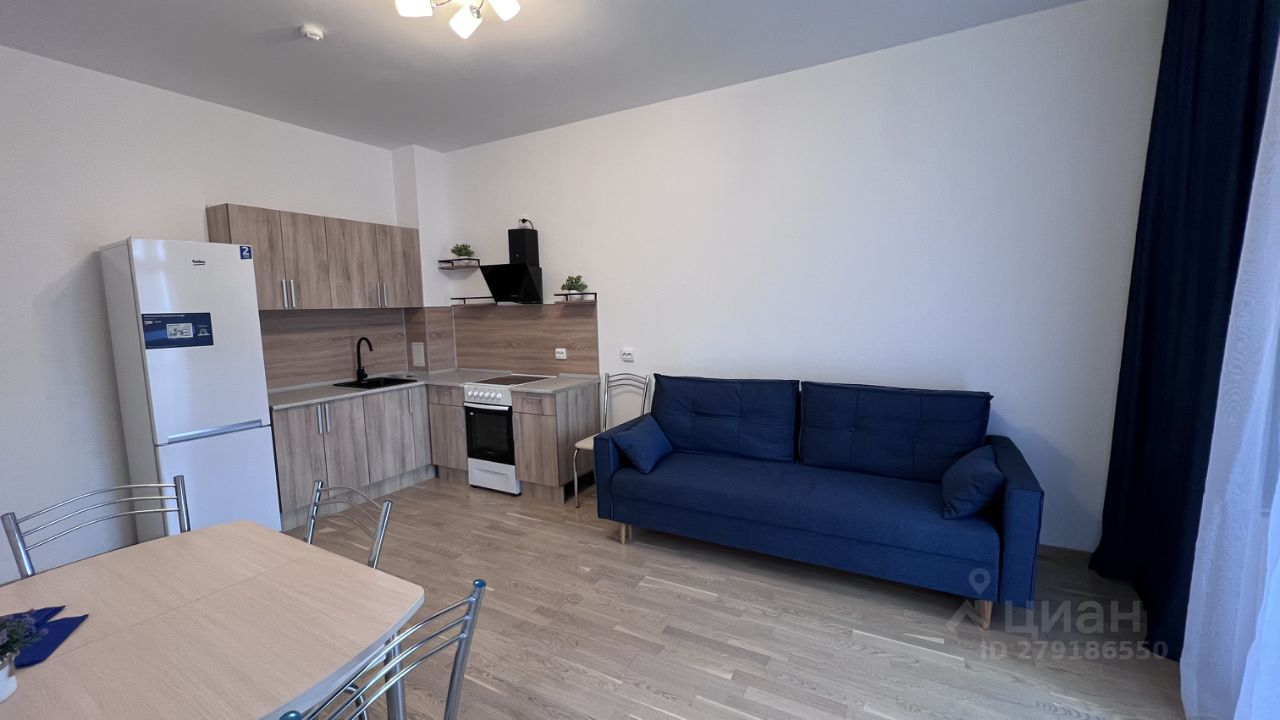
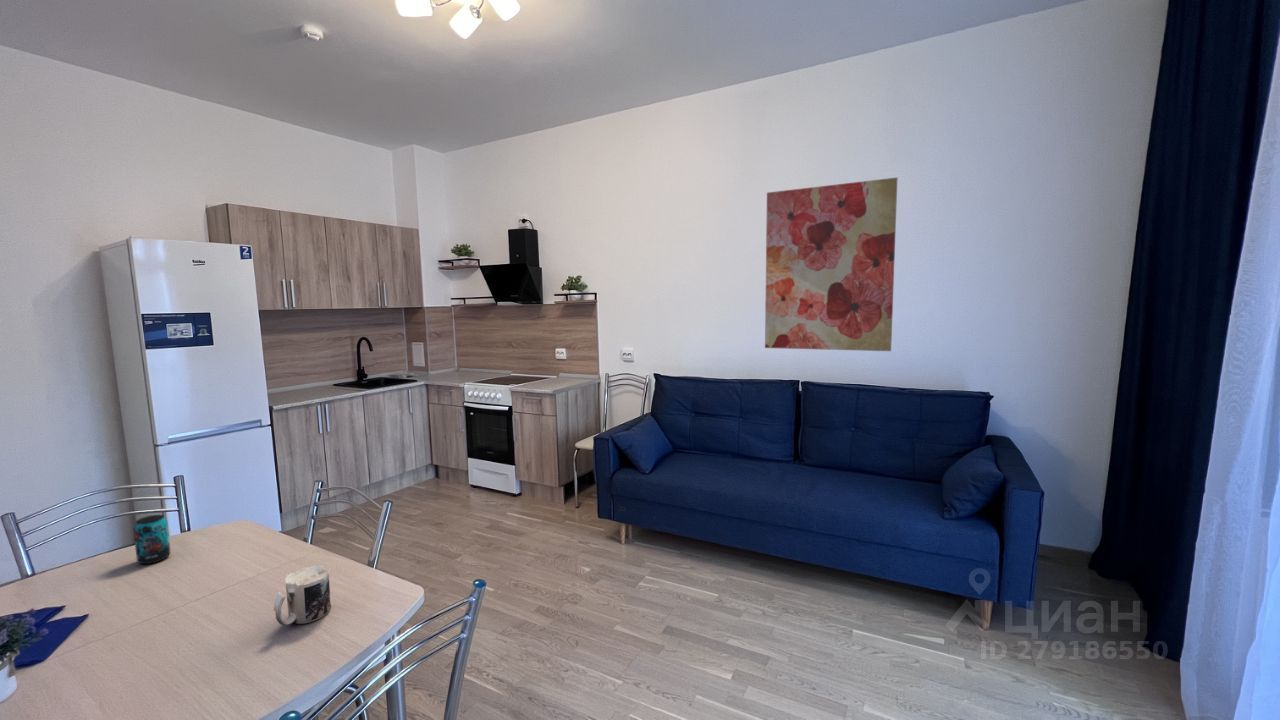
+ mug [273,565,332,626]
+ beverage can [132,514,172,565]
+ wall art [764,177,899,352]
